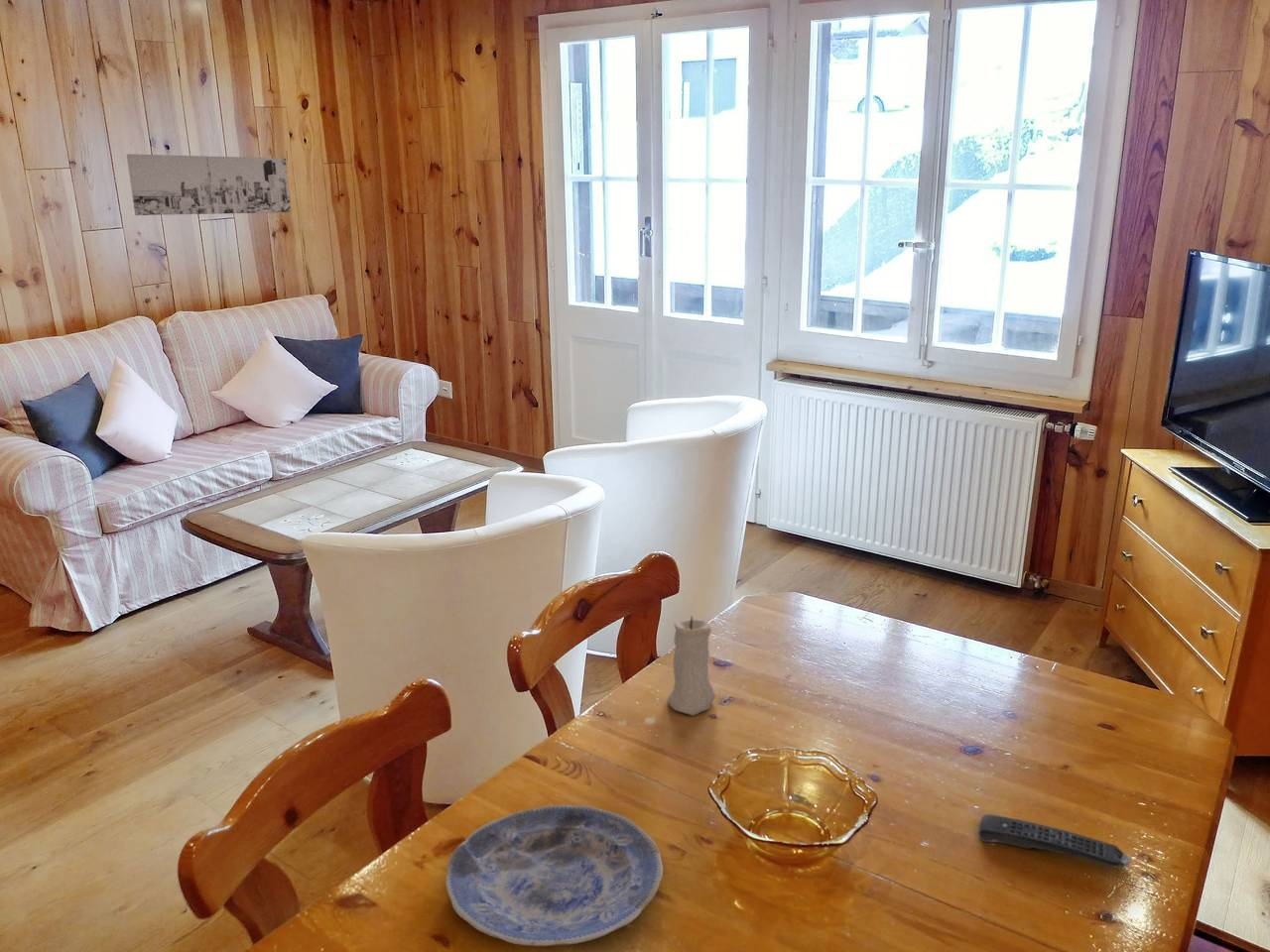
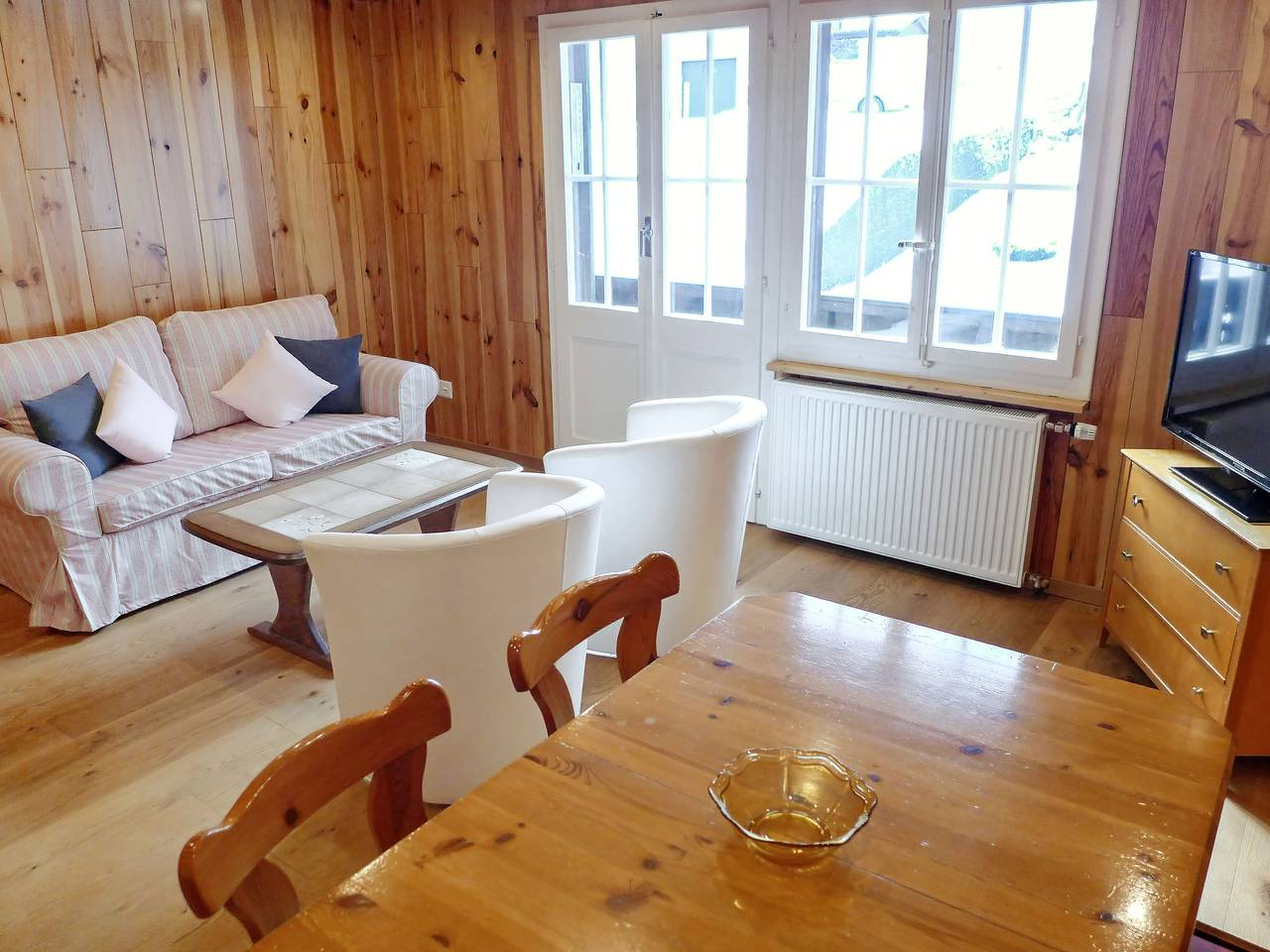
- remote control [978,813,1132,869]
- wall art [126,153,292,216]
- candle [667,616,716,717]
- plate [445,804,664,947]
